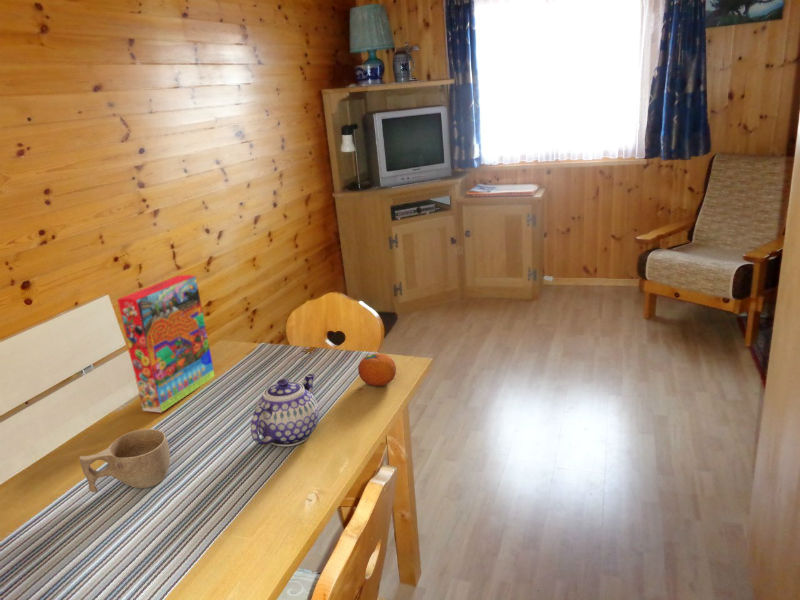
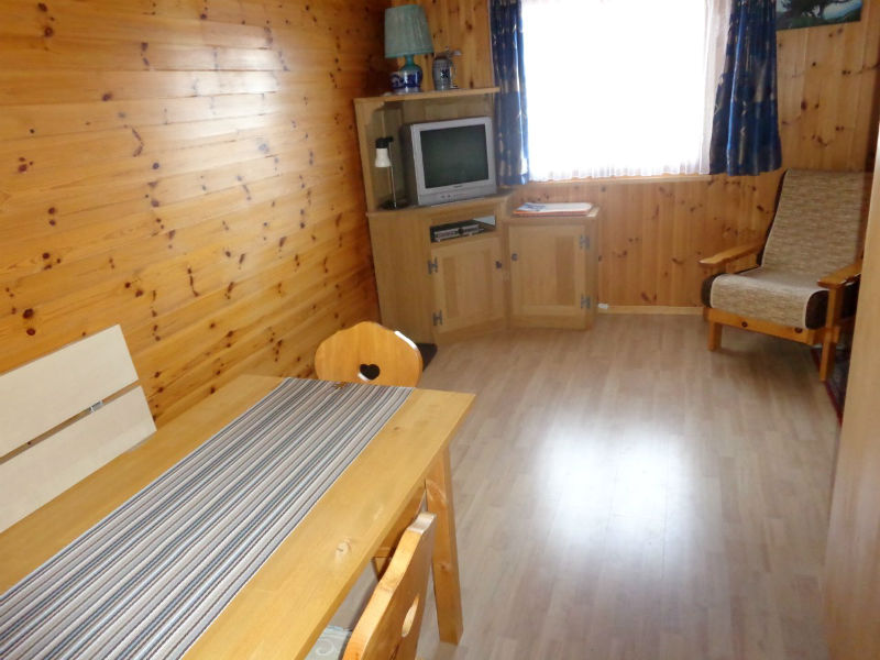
- fruit [357,353,397,387]
- cup [78,428,171,493]
- teapot [250,373,320,447]
- cereal box [116,274,216,414]
